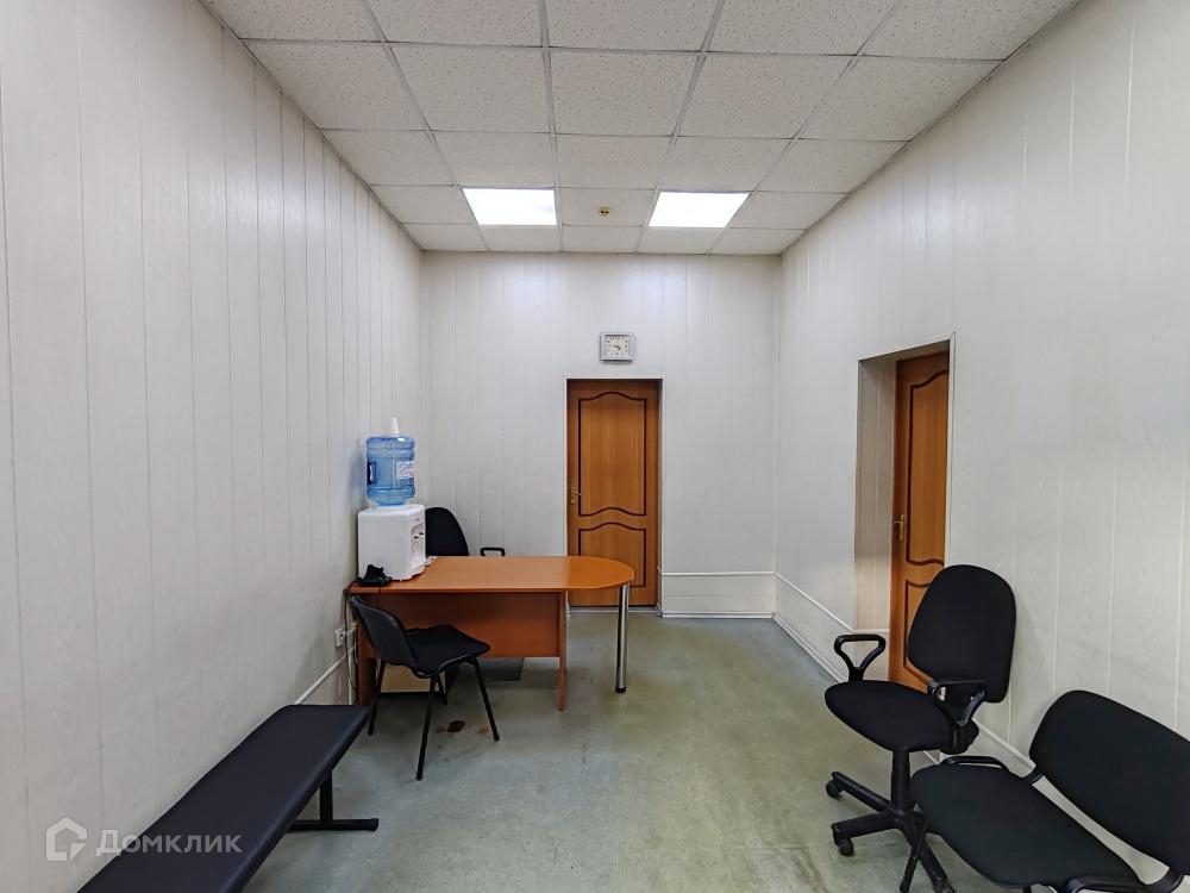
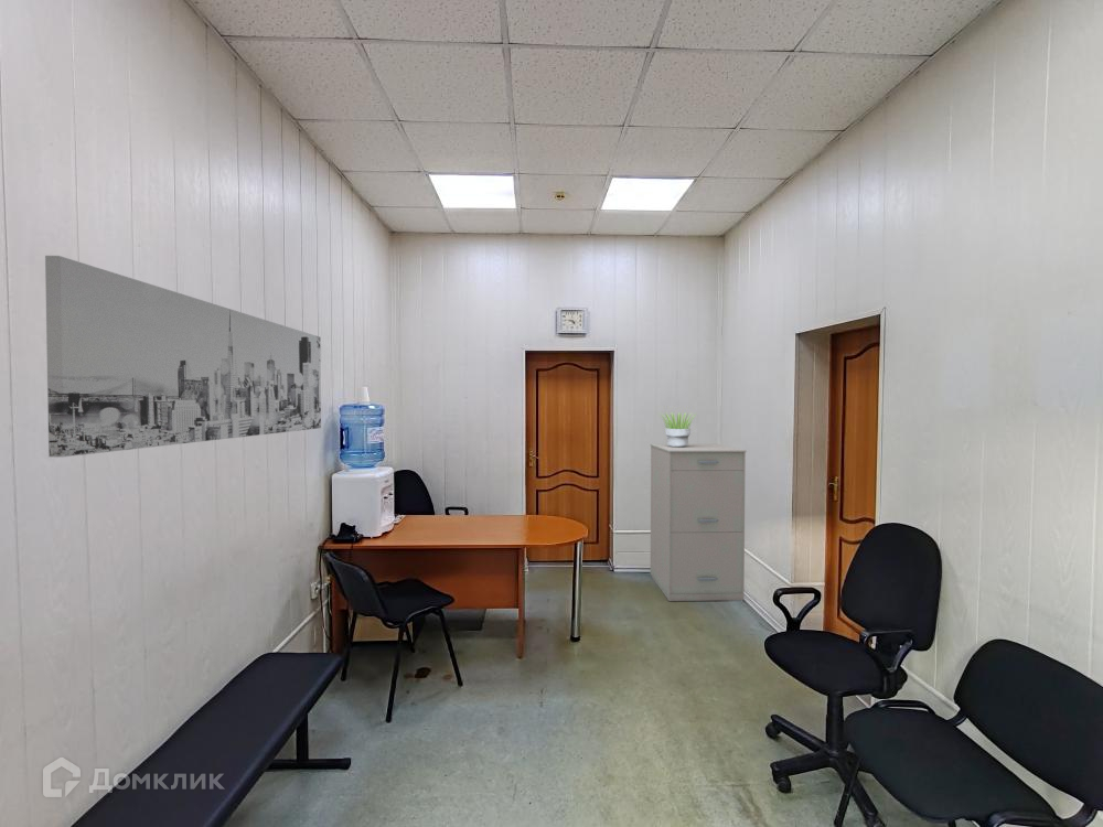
+ wall art [44,255,322,459]
+ potted plant [657,411,696,448]
+ filing cabinet [650,443,747,602]
